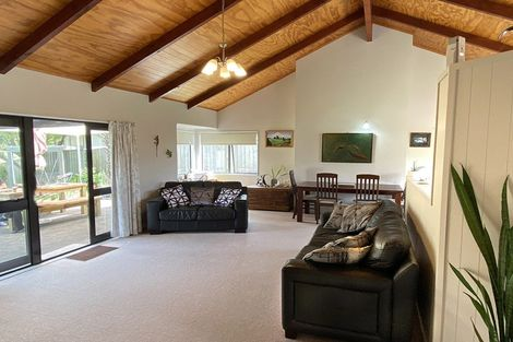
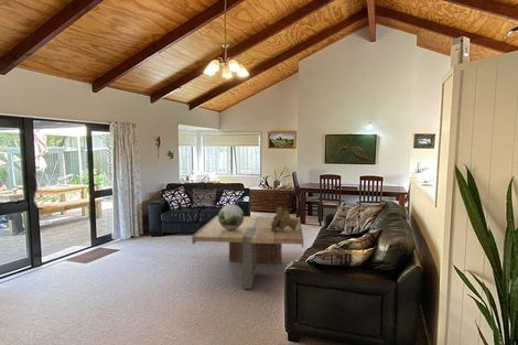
+ vessel [271,205,300,231]
+ coffee table [192,215,304,290]
+ decorative sphere [217,203,245,230]
